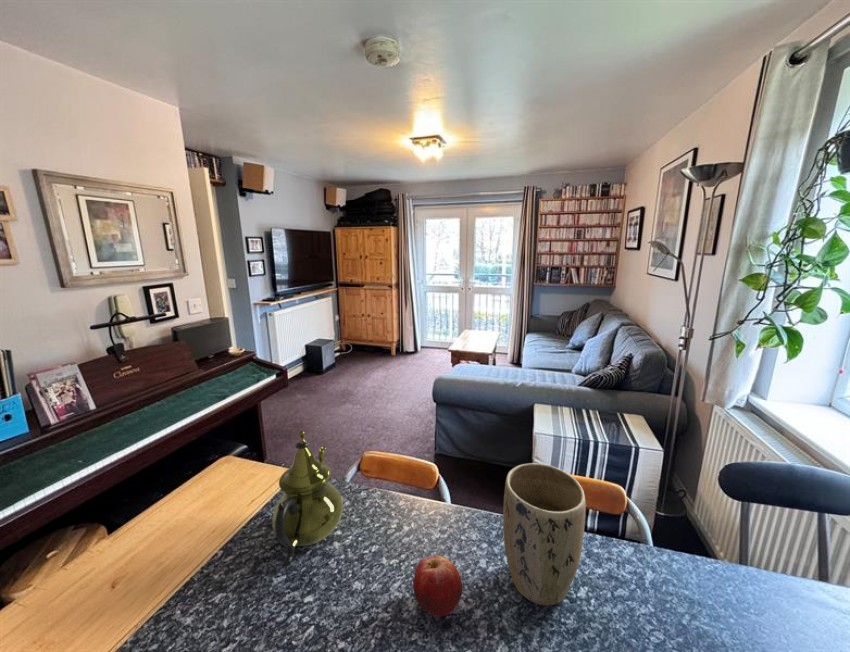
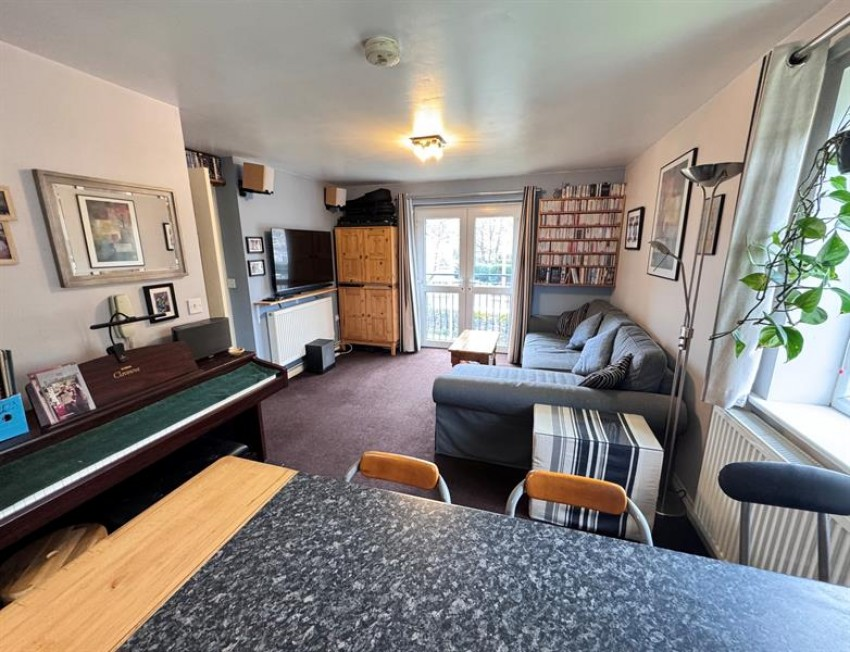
- plant pot [502,462,587,607]
- teapot [272,429,344,567]
- fruit [412,555,463,618]
